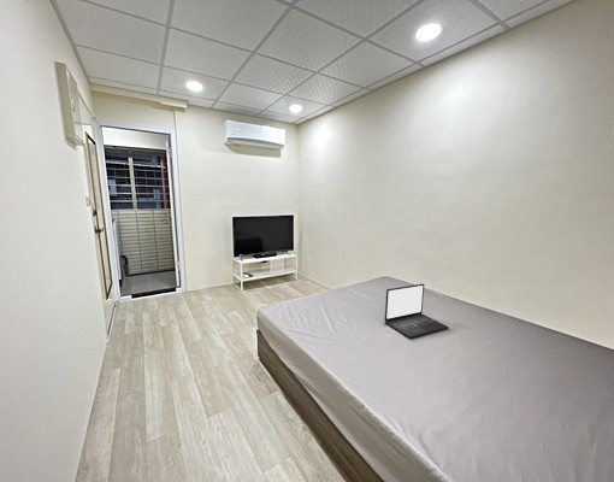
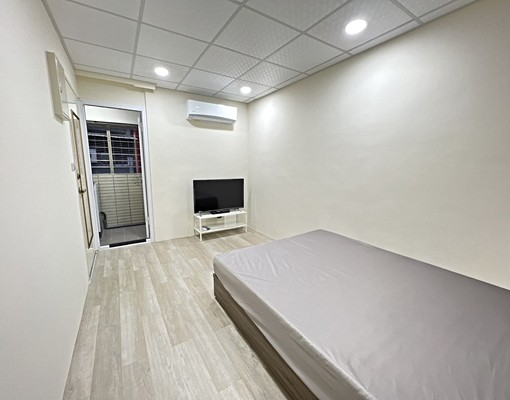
- laptop [384,283,450,340]
